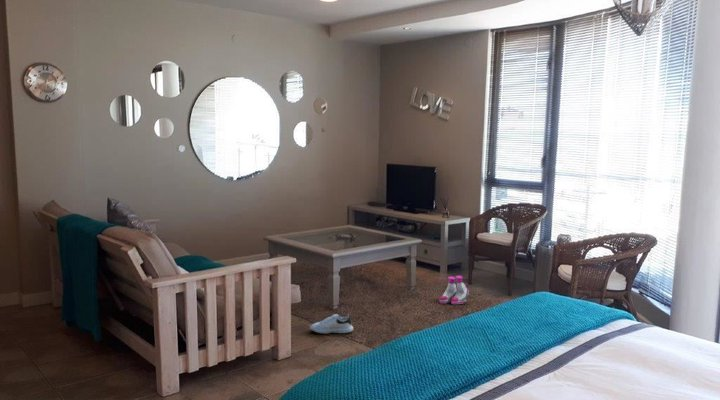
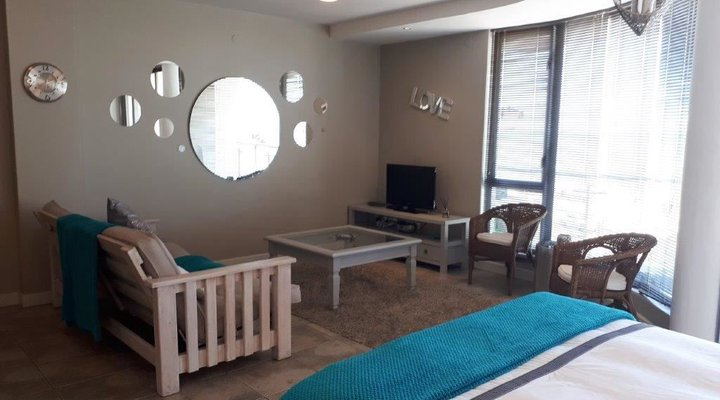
- shoe [309,313,354,335]
- boots [438,274,470,305]
